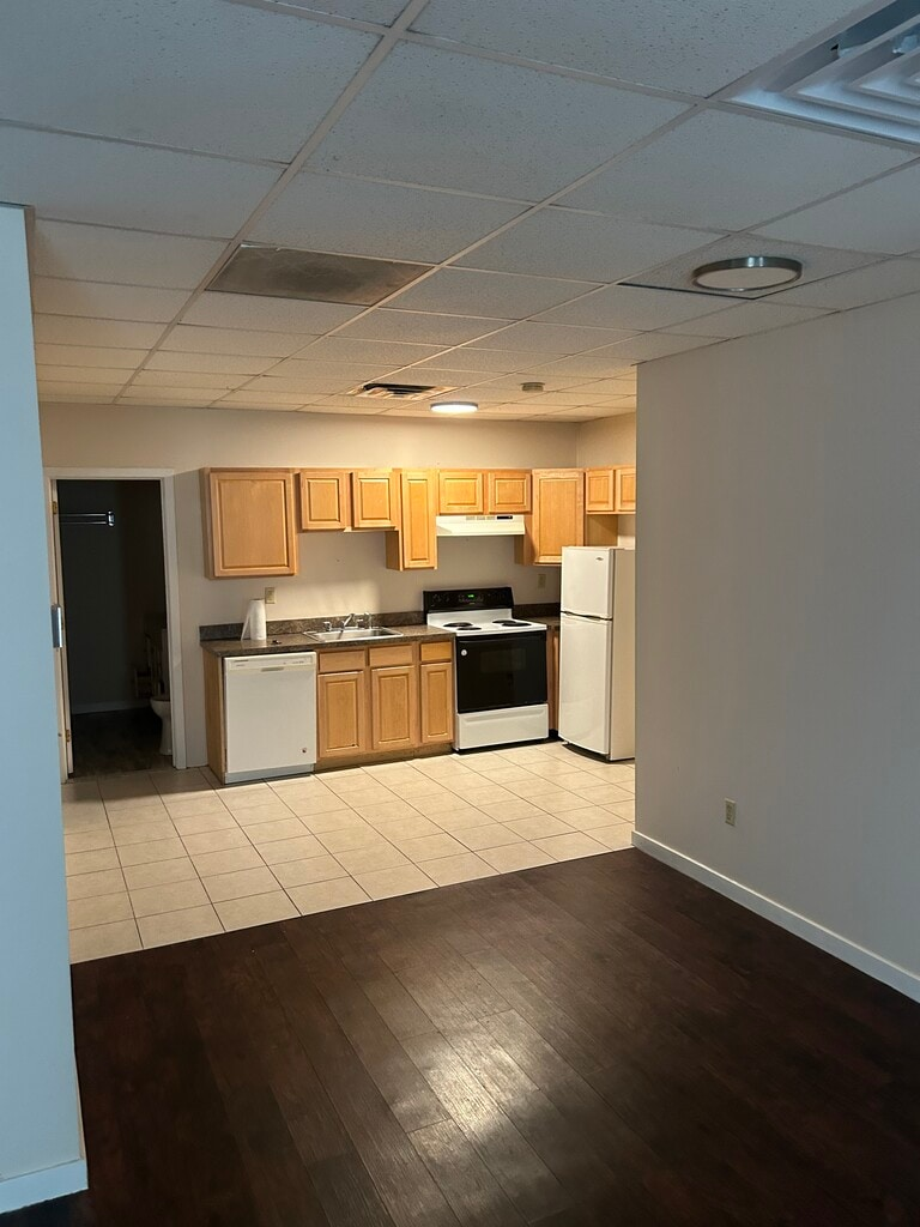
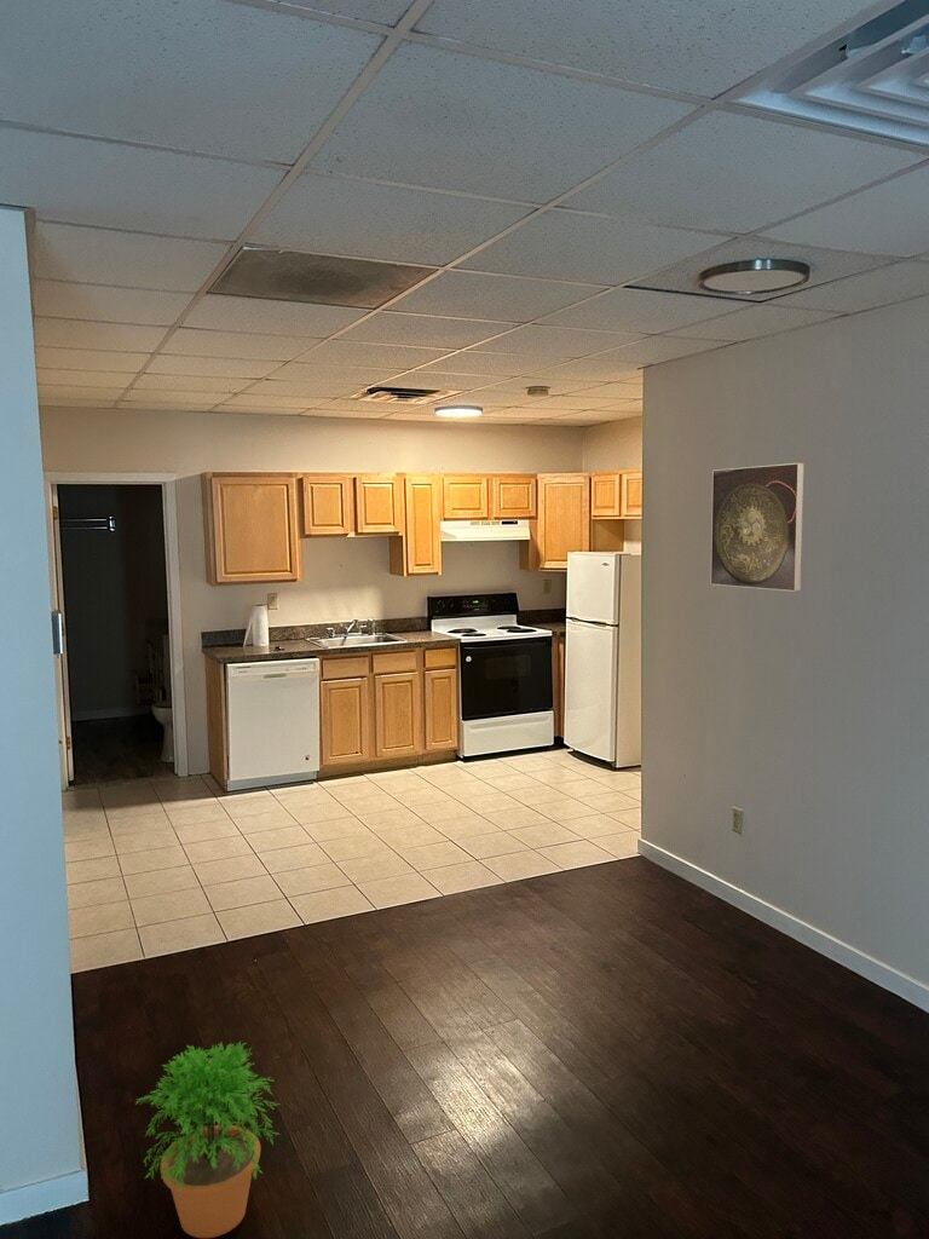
+ potted plant [134,1041,282,1239]
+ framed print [709,462,806,593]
